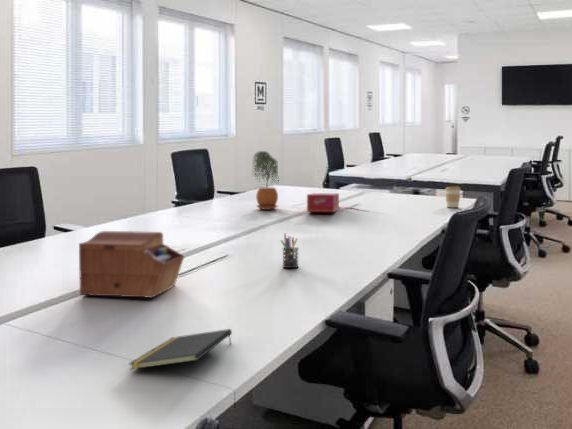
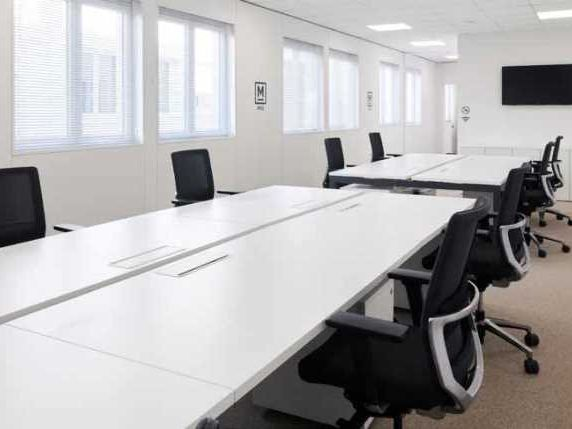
- notepad [128,328,233,371]
- potted plant [250,150,280,211]
- sewing box [78,230,185,299]
- pen holder [280,233,300,269]
- tissue box [306,192,340,213]
- coffee cup [444,185,462,208]
